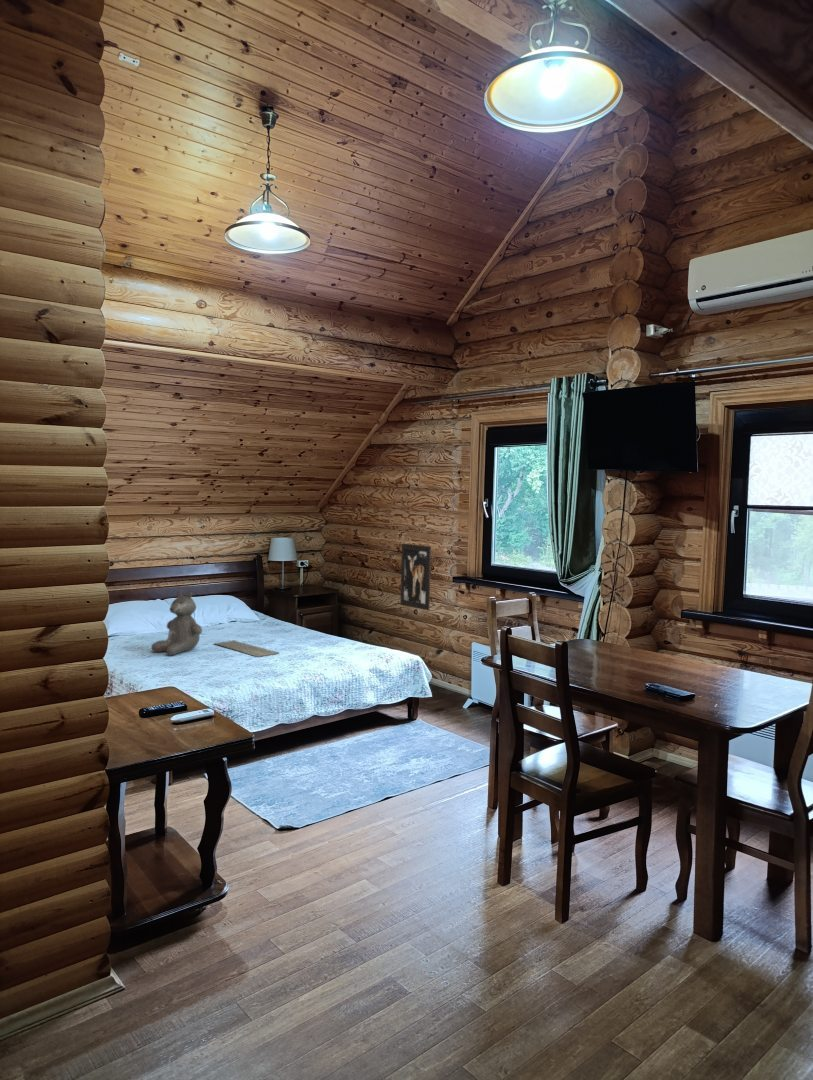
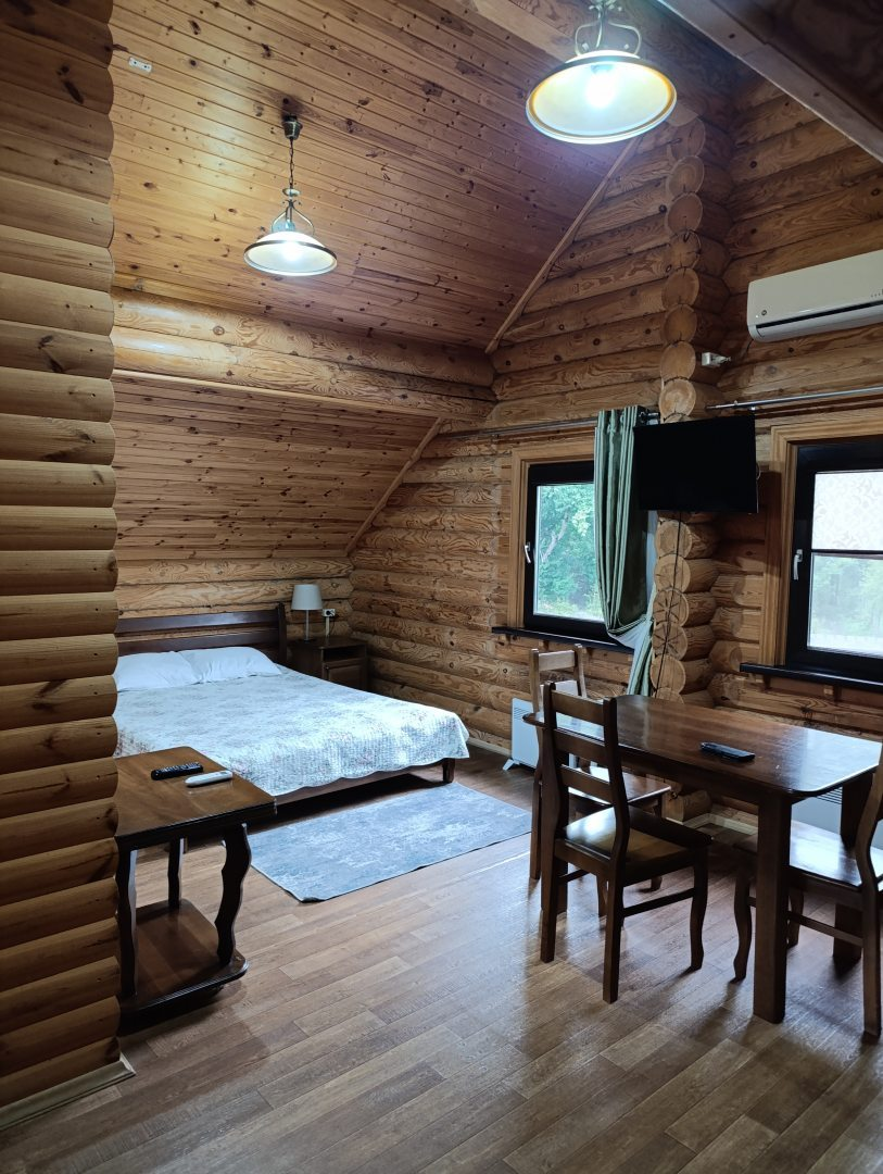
- bath mat [213,639,280,658]
- teddy bear [150,589,203,656]
- wall art [399,543,432,611]
